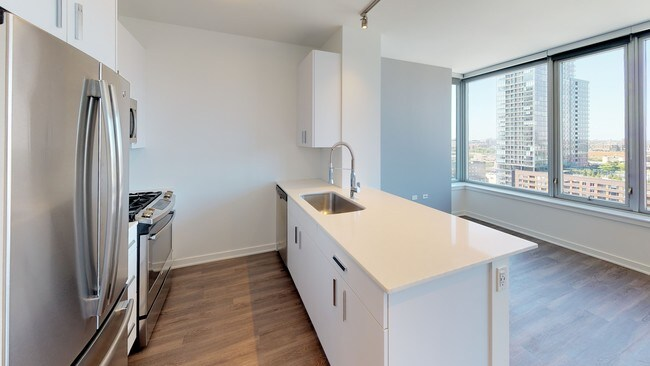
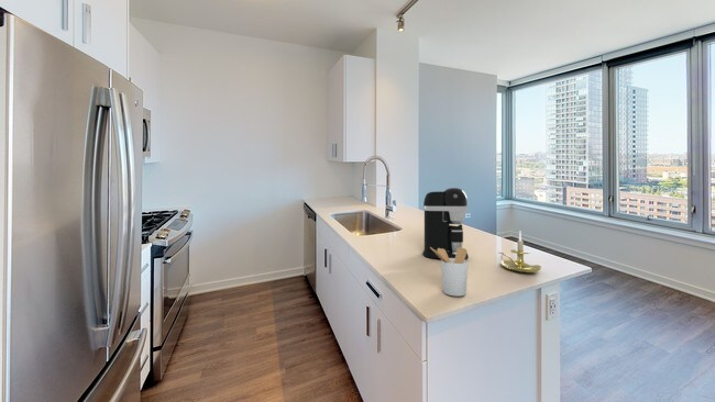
+ coffee maker [421,187,470,260]
+ utensil holder [430,247,469,298]
+ candle holder [498,231,542,273]
